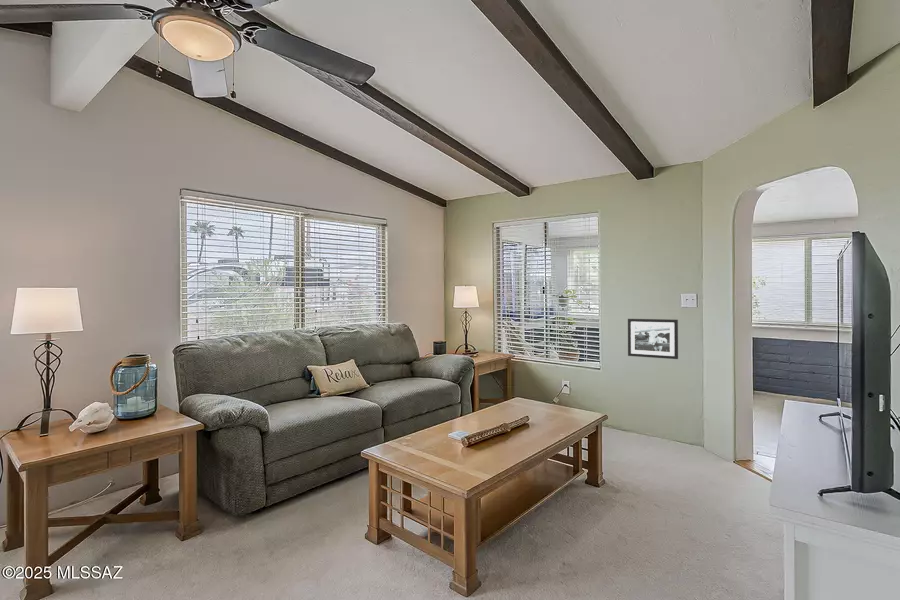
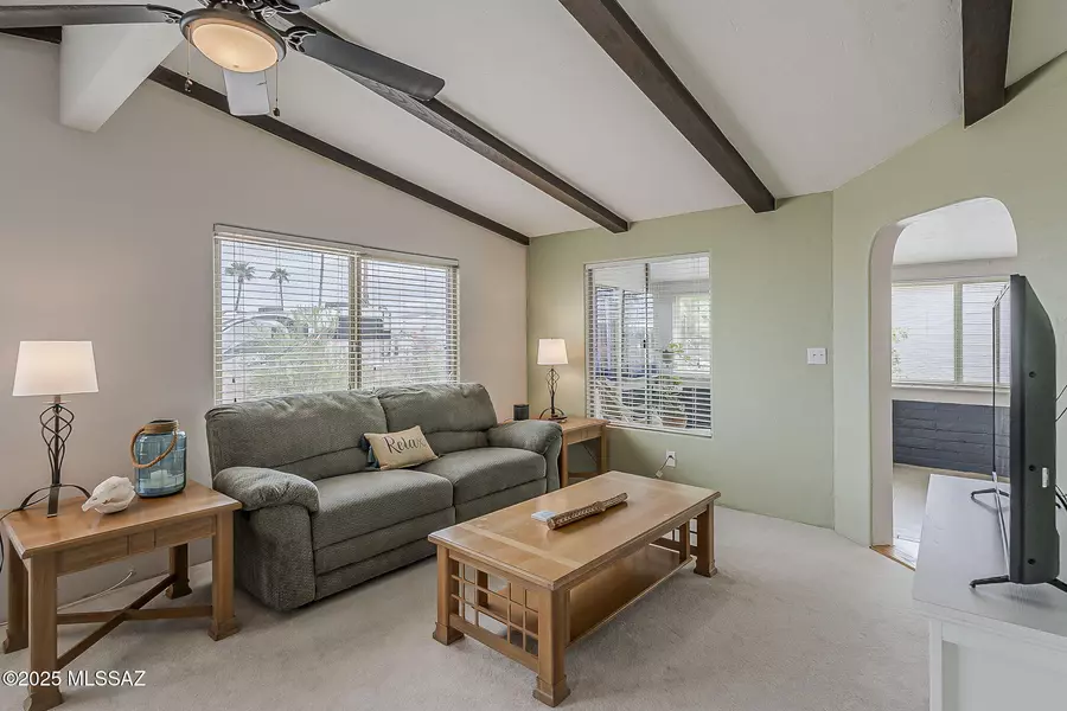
- picture frame [627,318,679,360]
